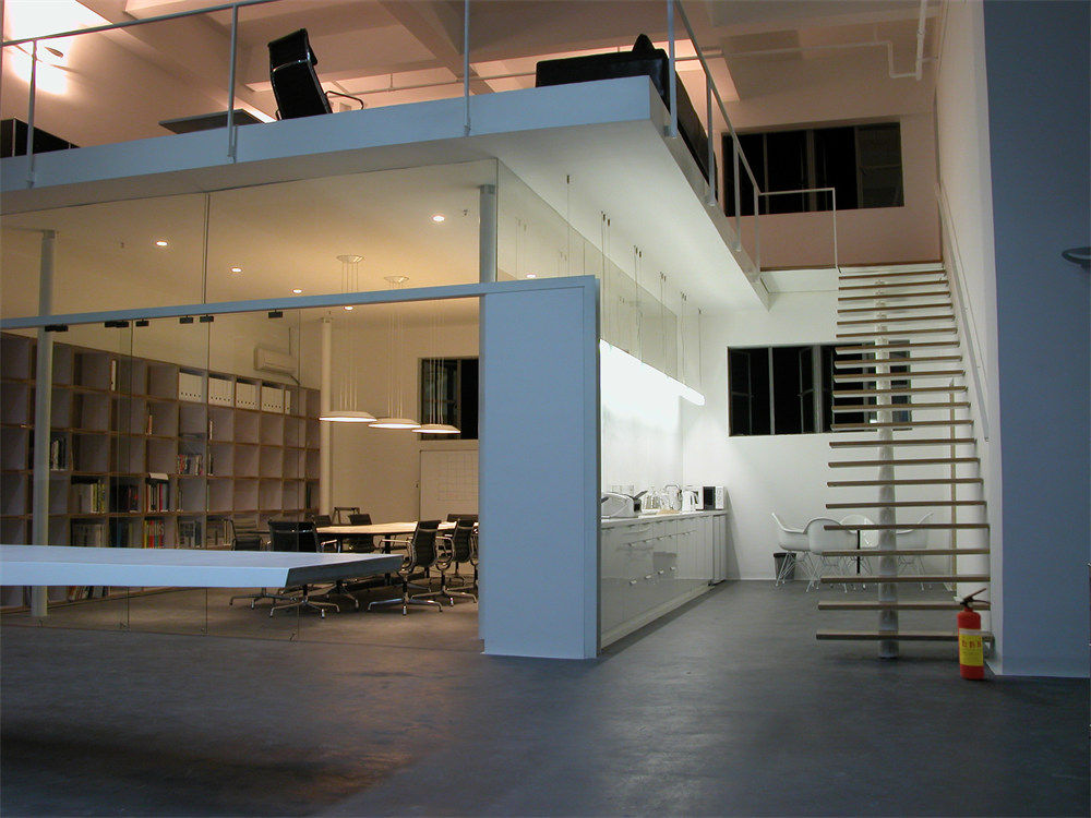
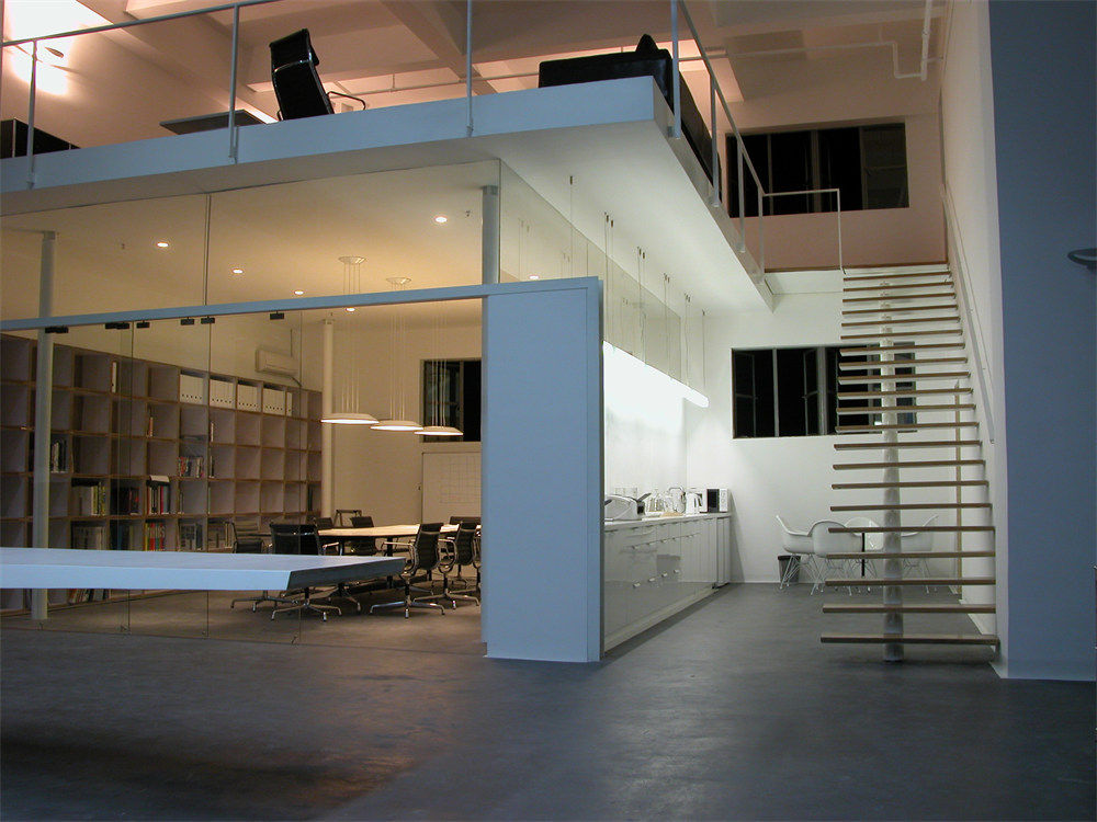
- fire extinguisher [956,587,992,681]
